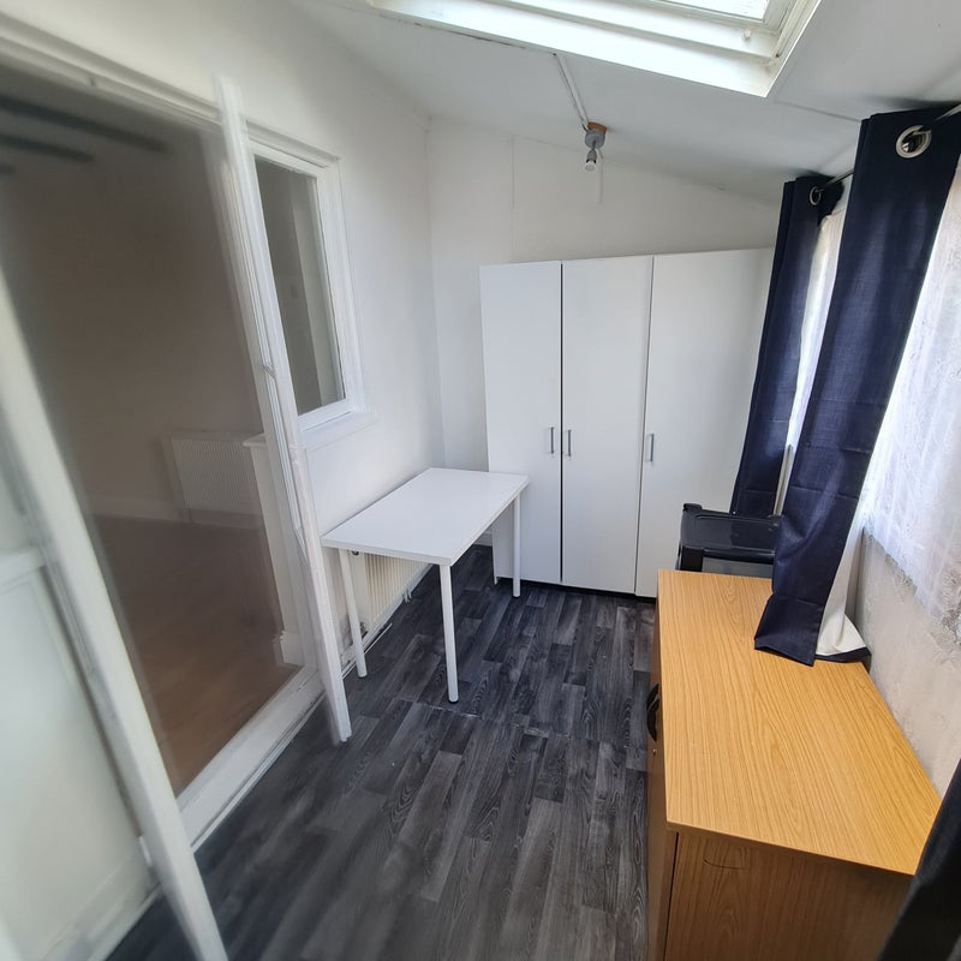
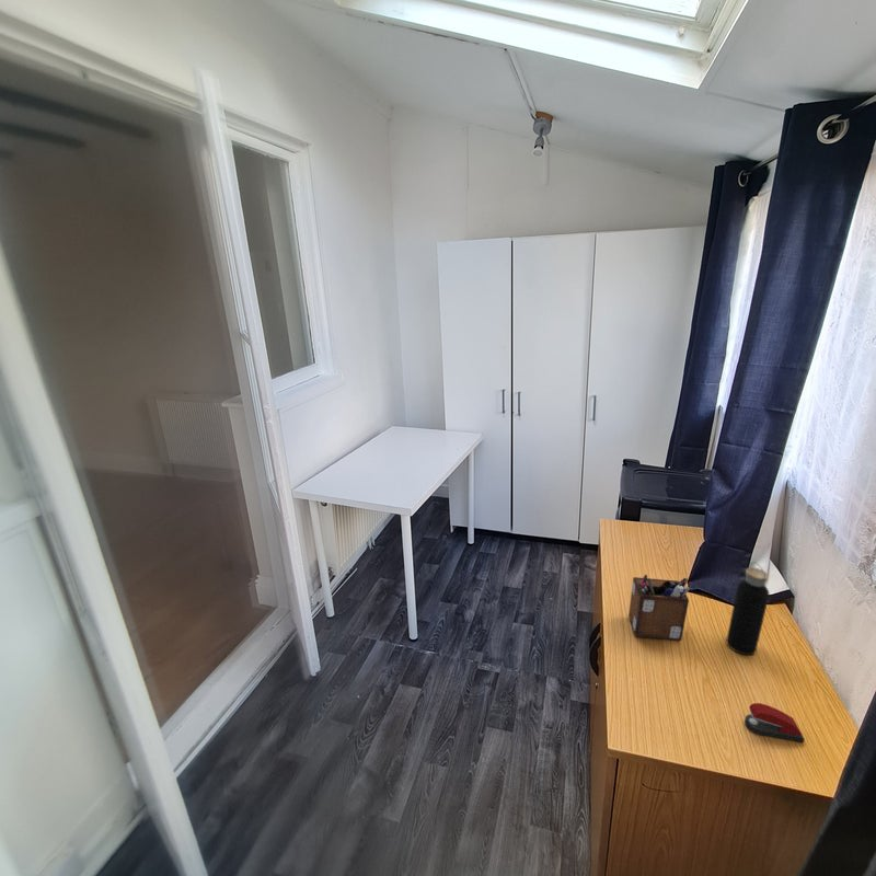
+ stapler [744,702,806,744]
+ water bottle [725,561,770,656]
+ desk organizer [627,574,691,642]
